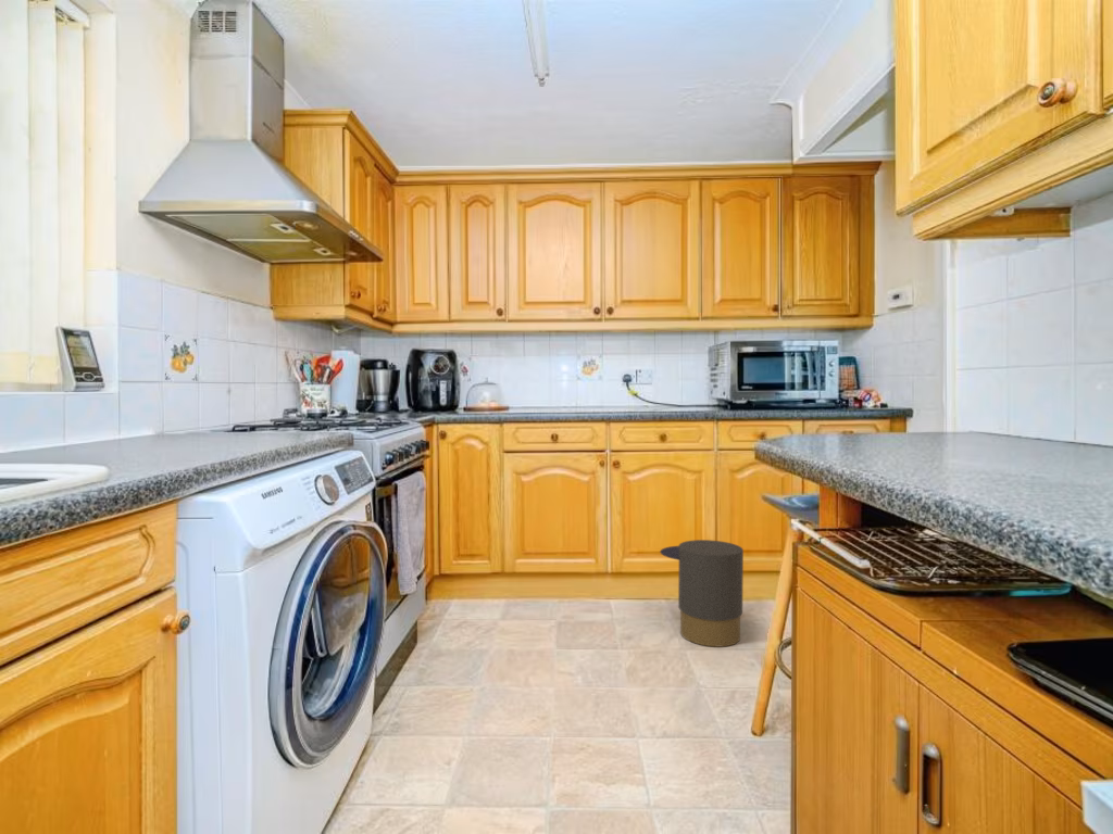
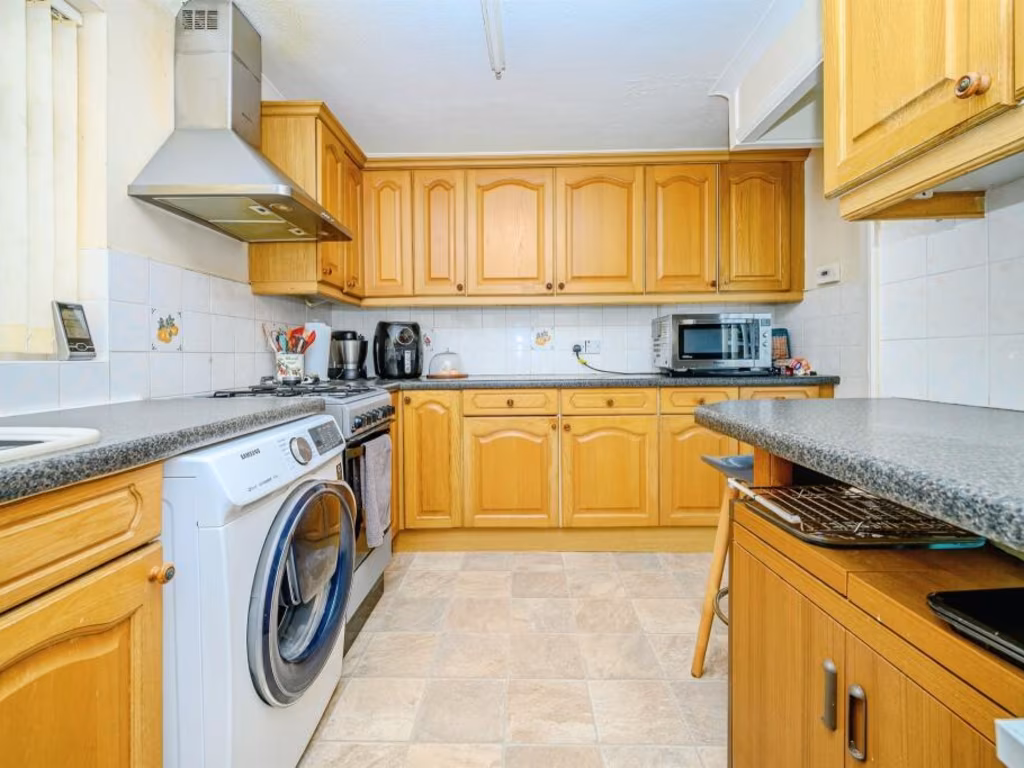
- trash can [659,539,745,647]
